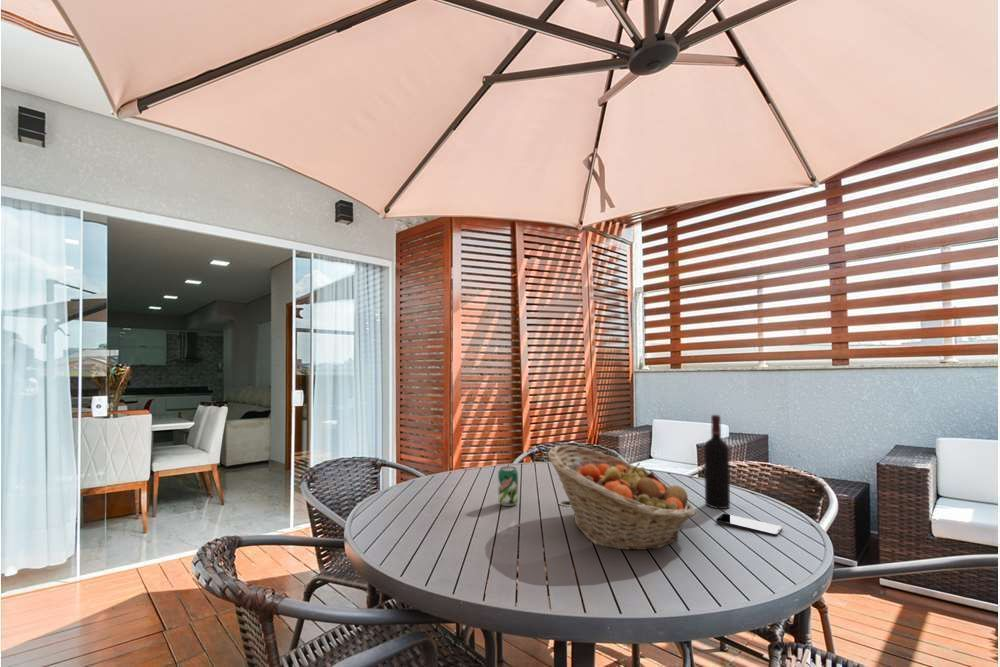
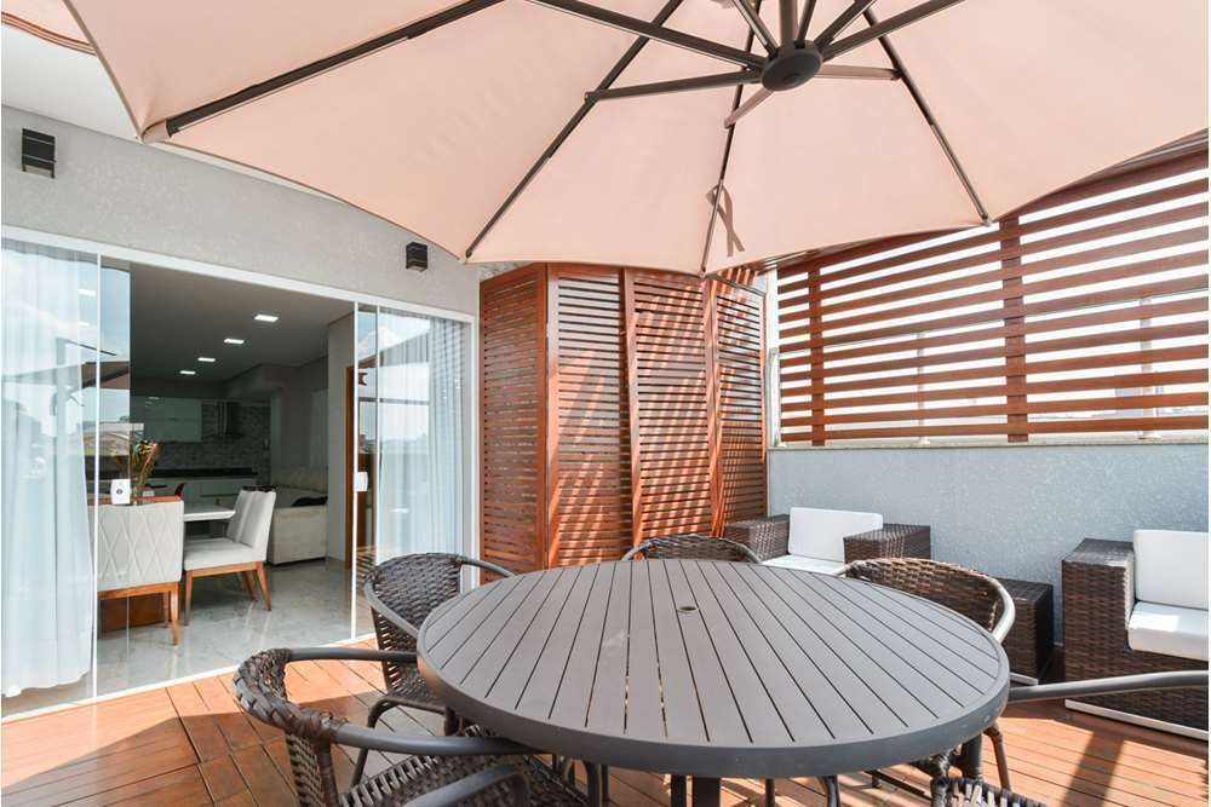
- wine bottle [703,414,731,510]
- beverage can [497,465,519,507]
- fruit basket [546,444,697,551]
- smartphone [715,513,783,537]
